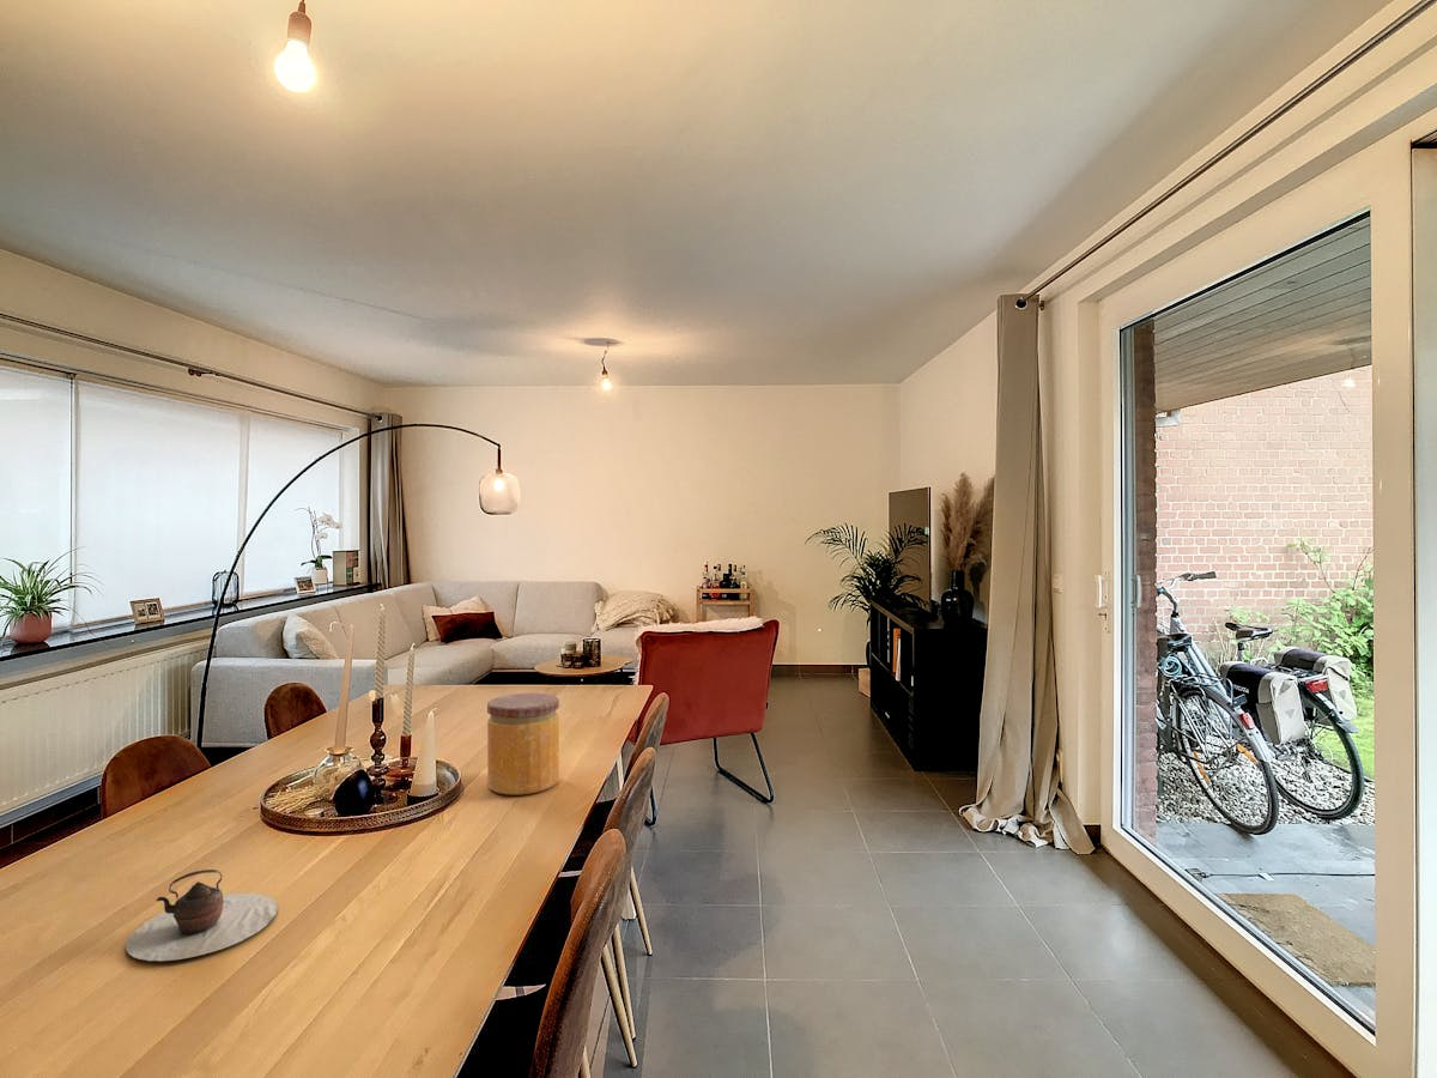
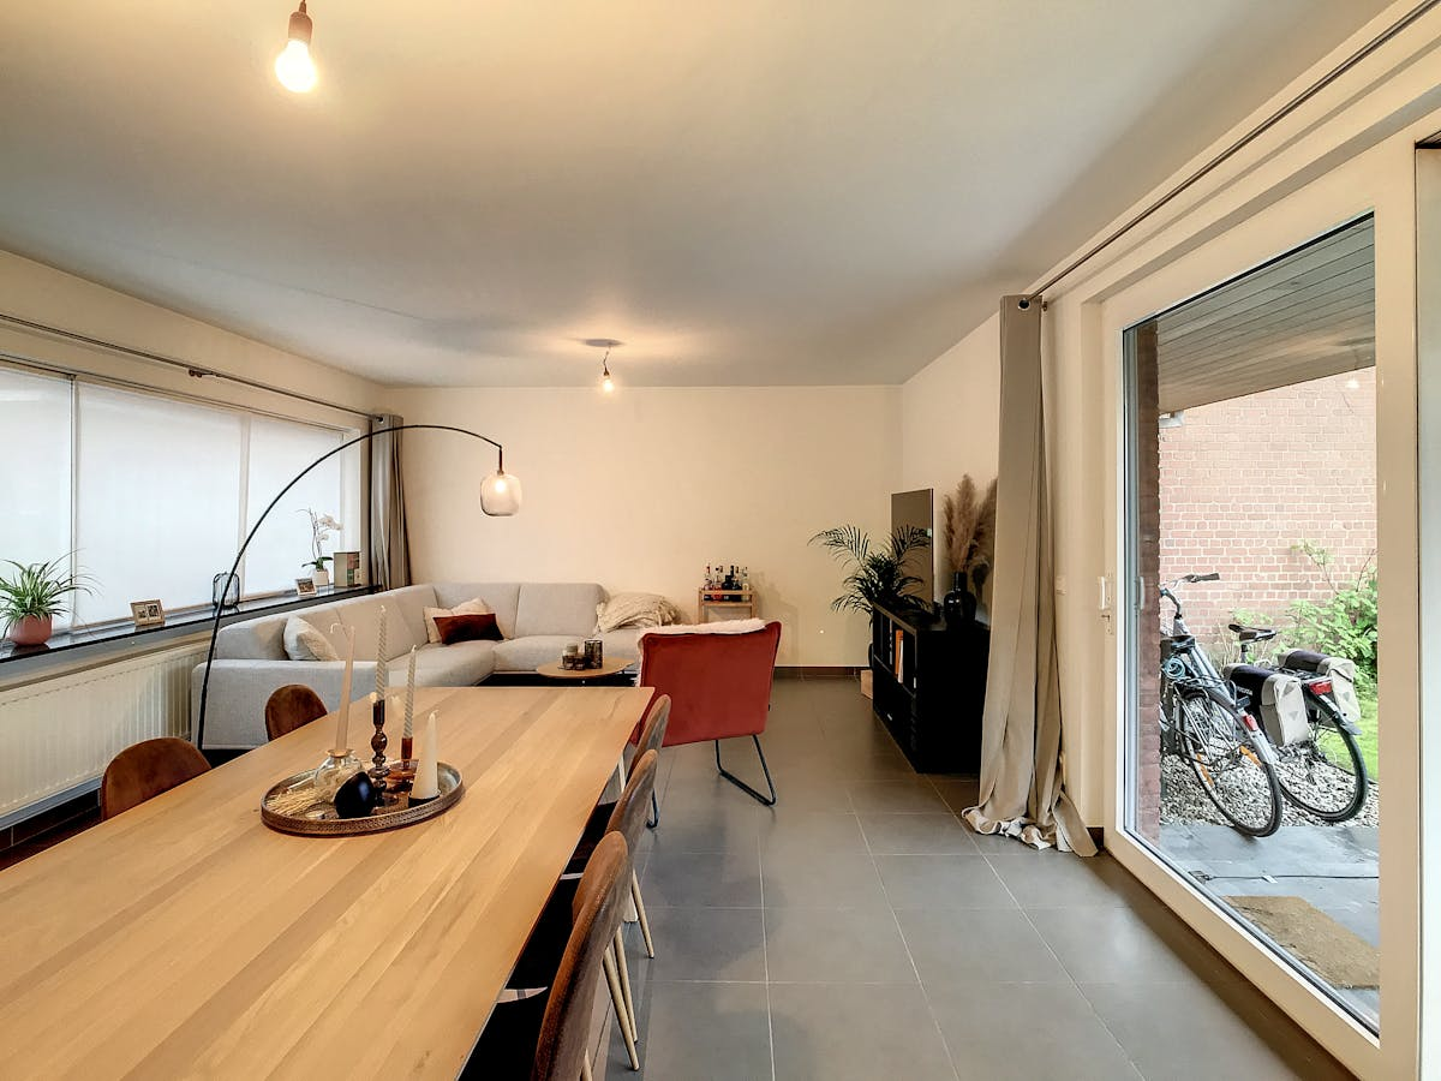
- jar [486,692,560,797]
- teapot [125,868,279,962]
